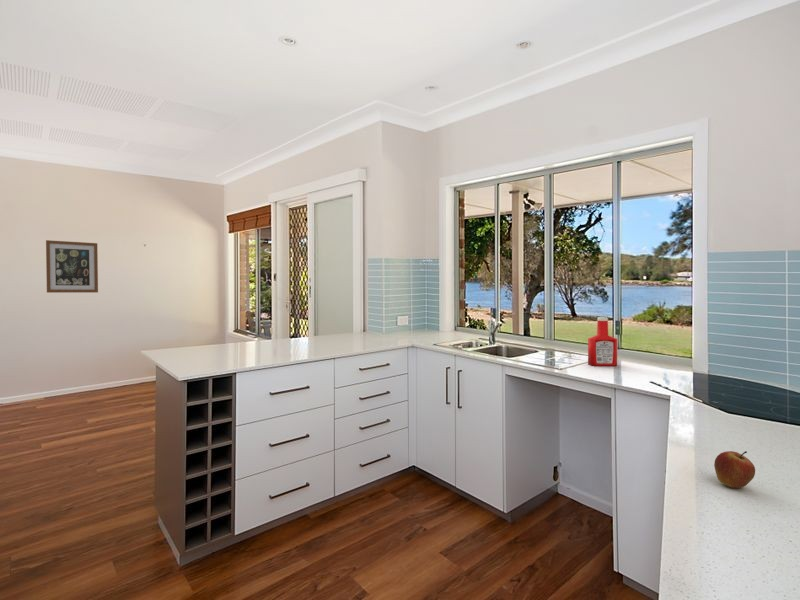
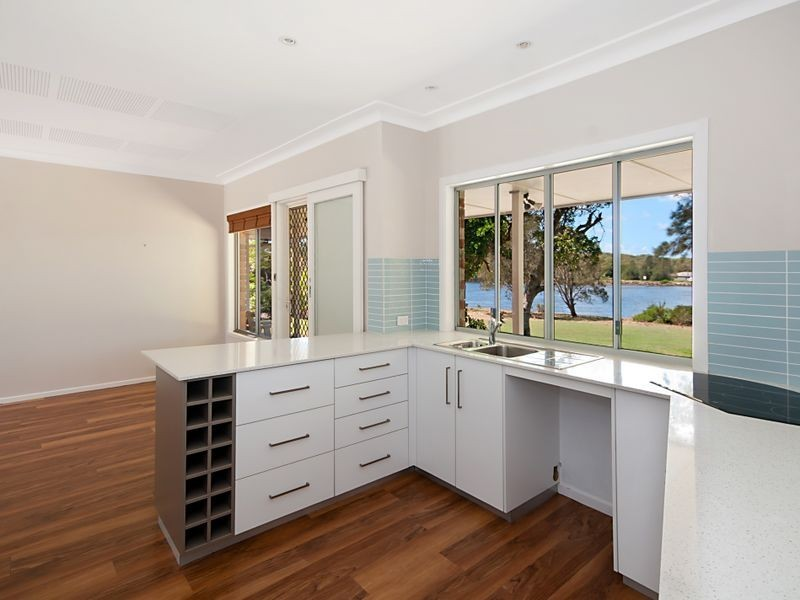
- wall art [45,239,99,294]
- soap bottle [587,316,618,367]
- fruit [713,450,756,489]
